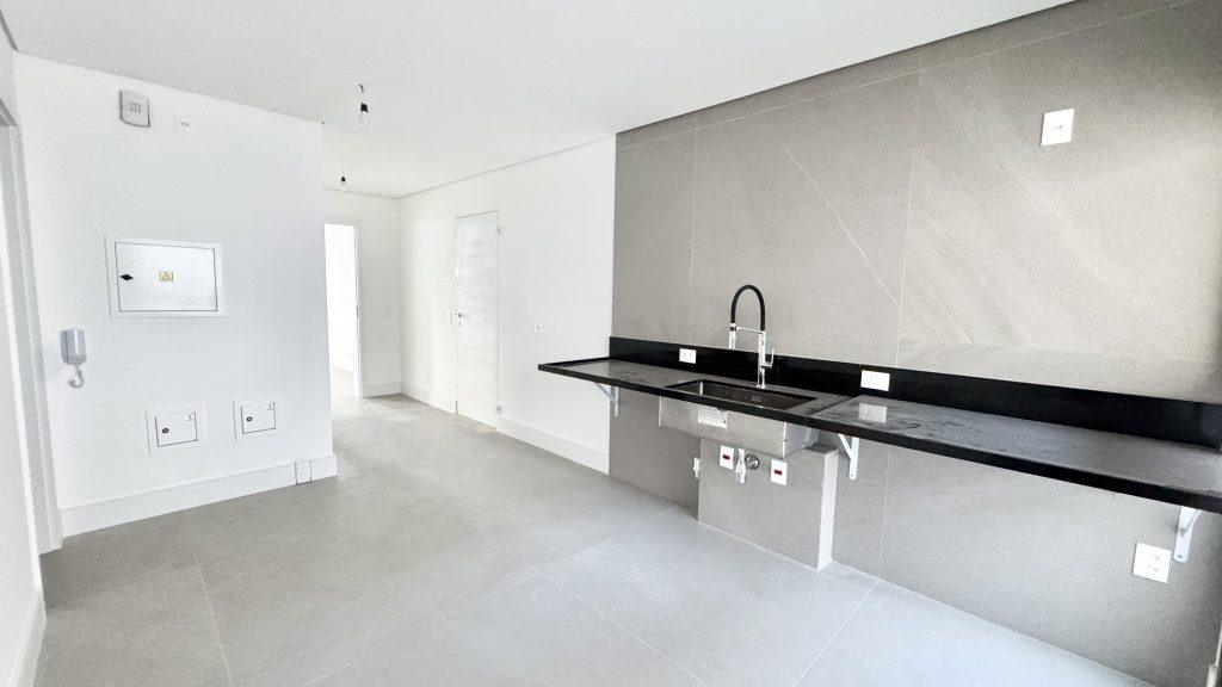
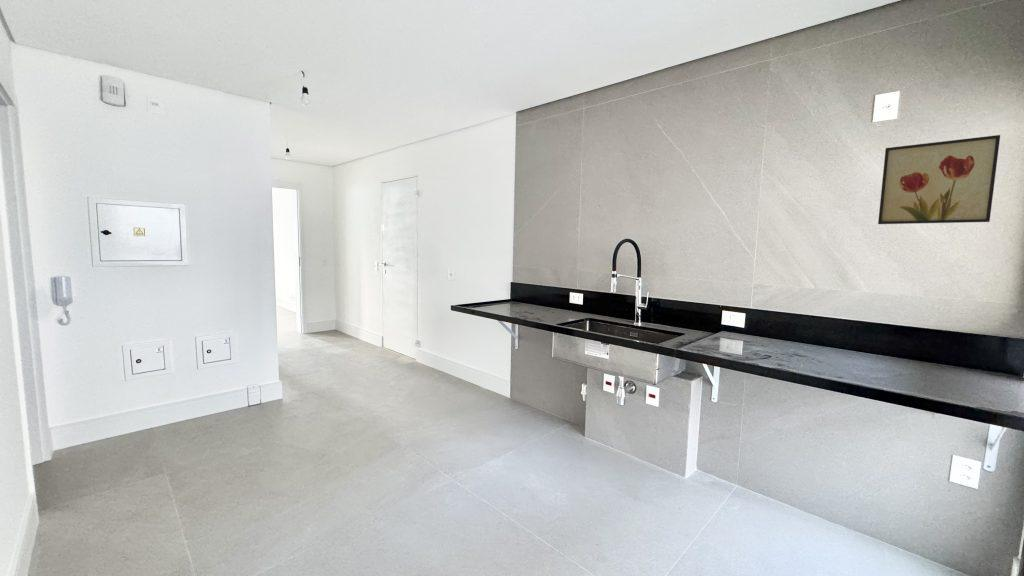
+ wall art [877,134,1001,225]
